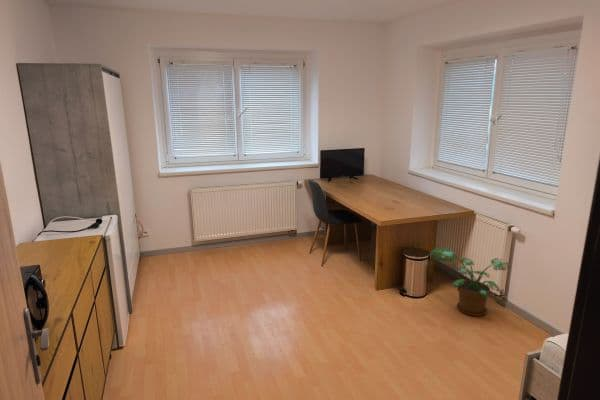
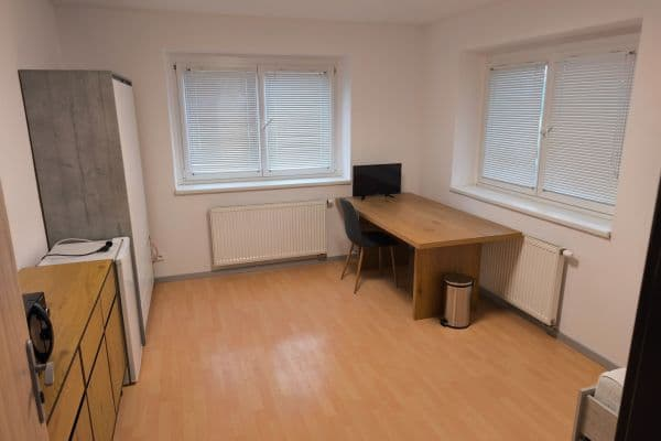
- potted plant [428,247,511,317]
